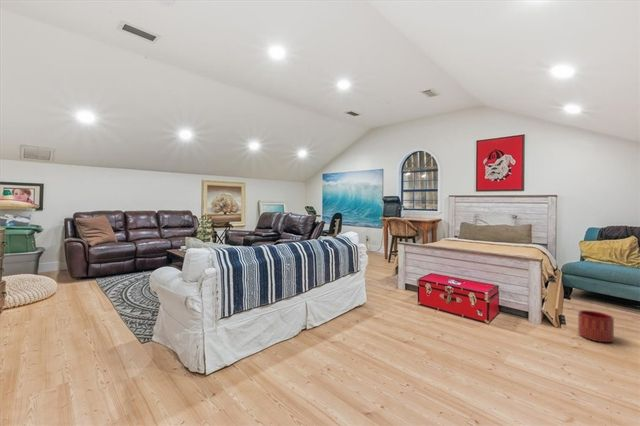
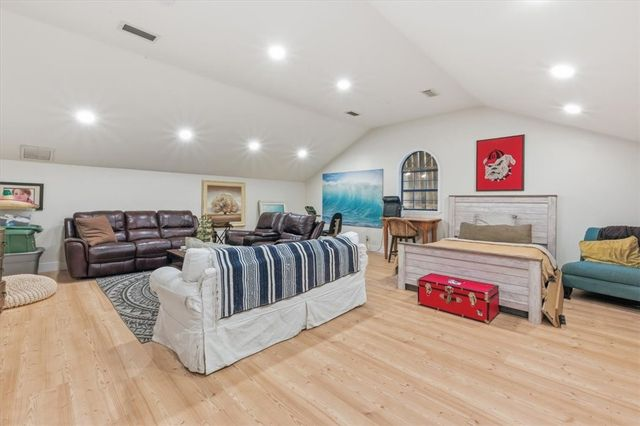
- planter [577,309,615,343]
